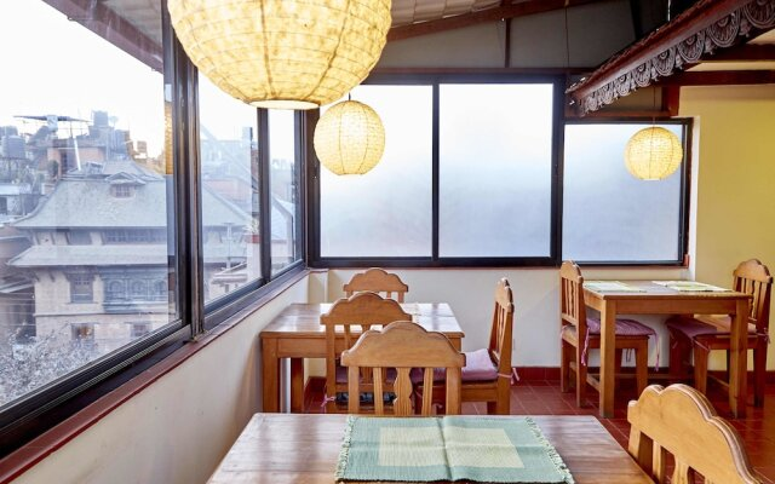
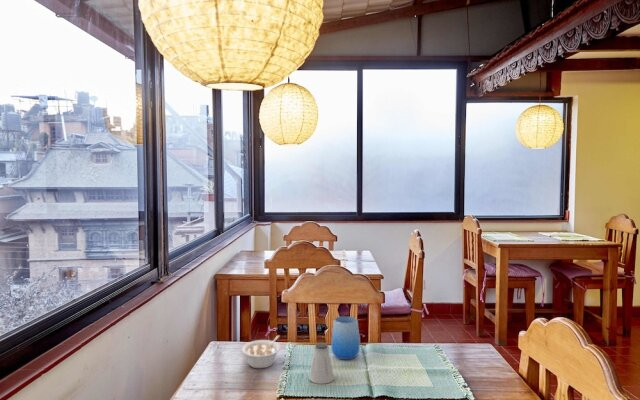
+ saltshaker [308,342,335,385]
+ cup [330,315,361,361]
+ legume [241,335,282,369]
